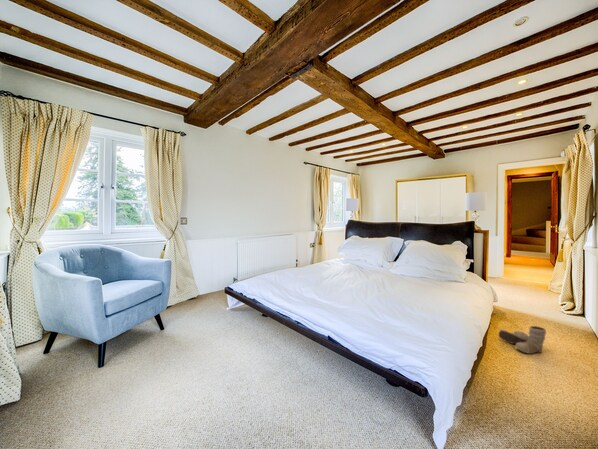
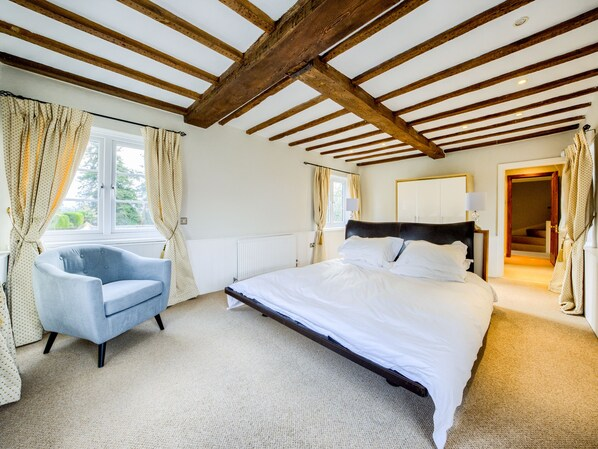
- boots [498,325,547,355]
